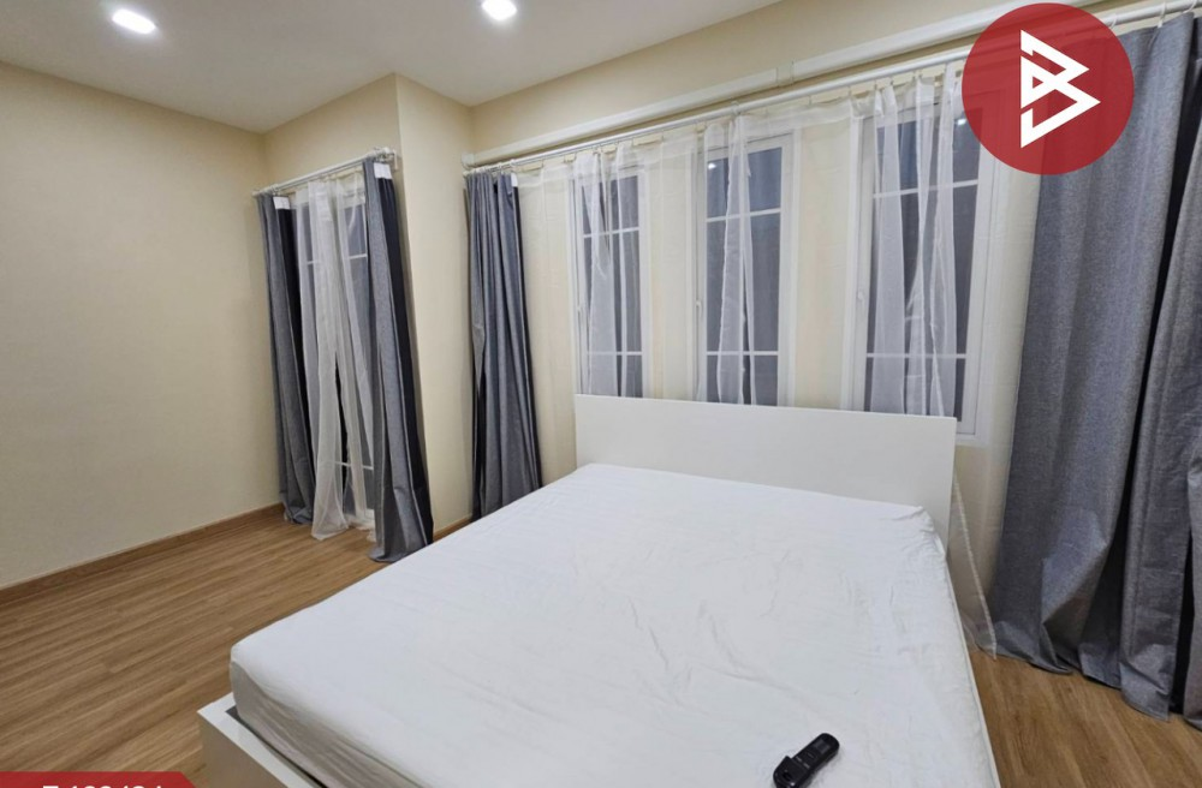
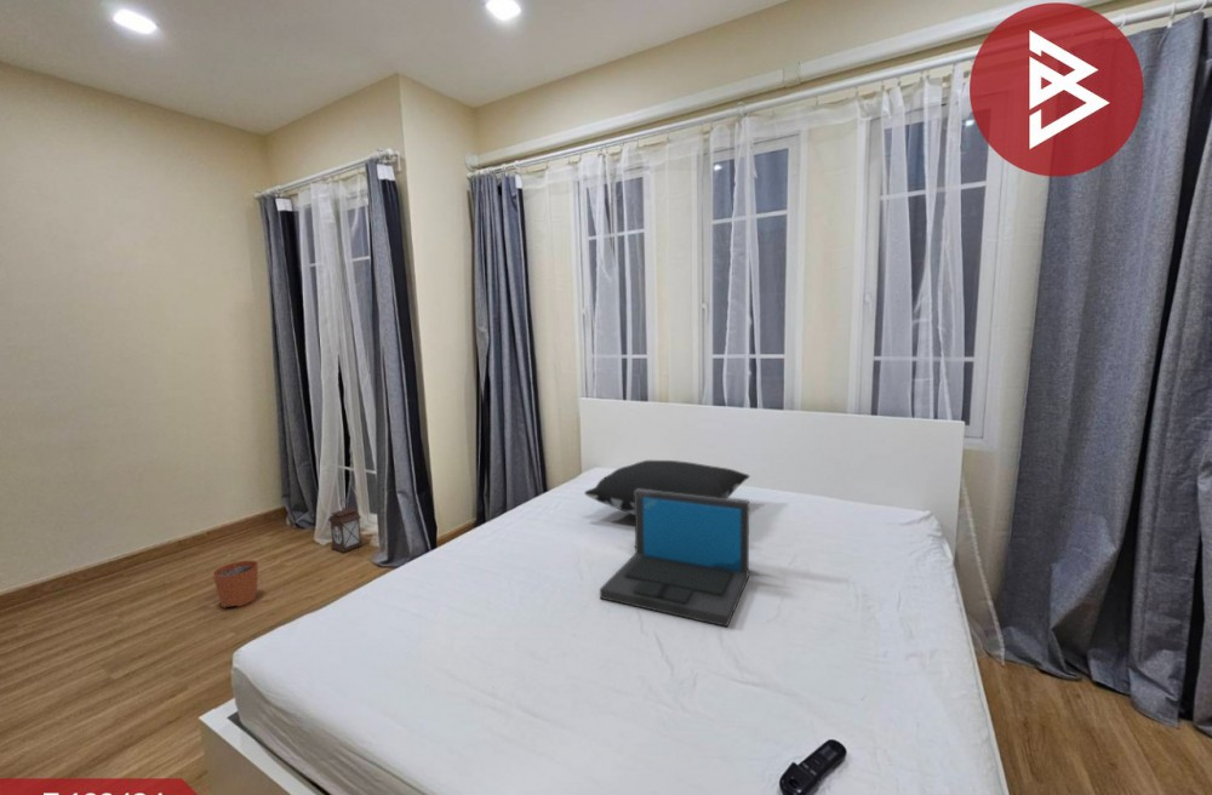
+ laptop [599,488,750,628]
+ pillow [583,459,750,516]
+ plant pot [212,553,259,610]
+ lantern [327,498,364,554]
